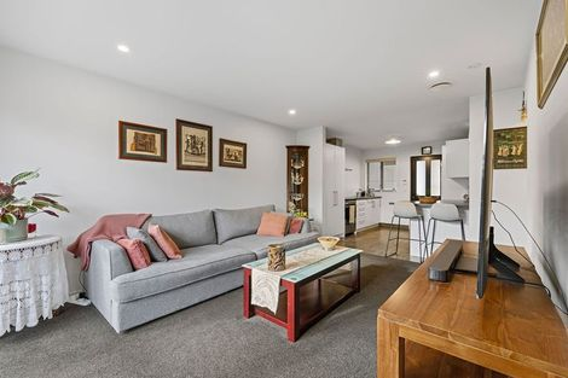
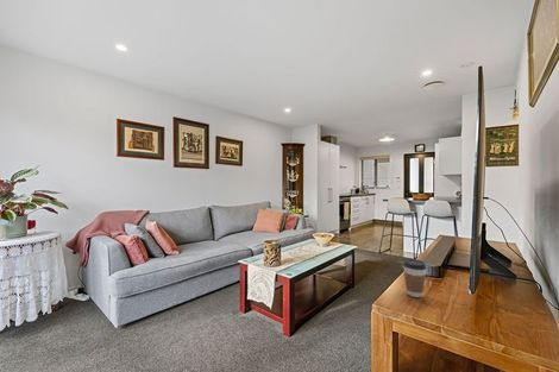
+ coffee cup [402,258,428,298]
